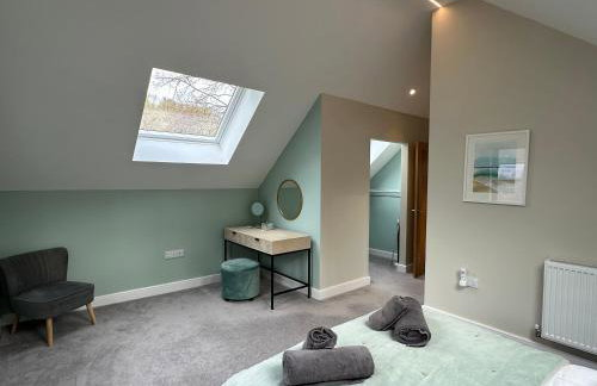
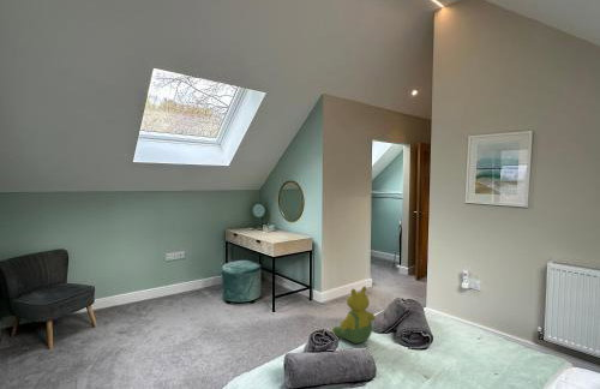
+ teddy bear [330,285,377,345]
